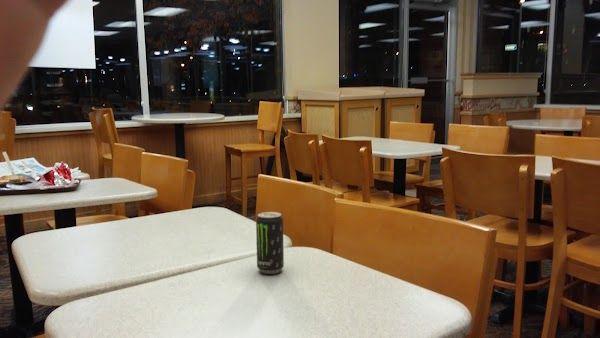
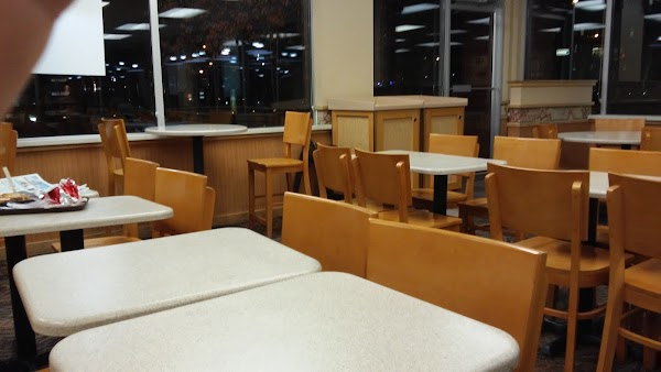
- beverage can [255,211,285,275]
